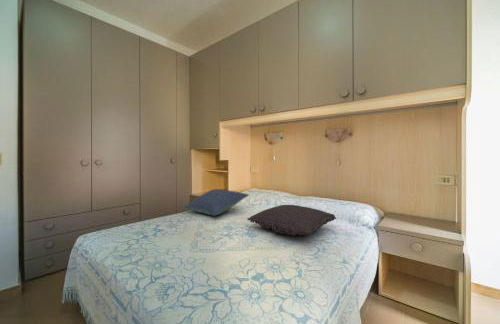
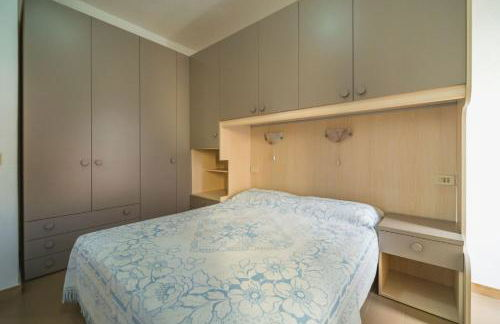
- pillow [246,204,337,237]
- pillow [182,188,250,217]
